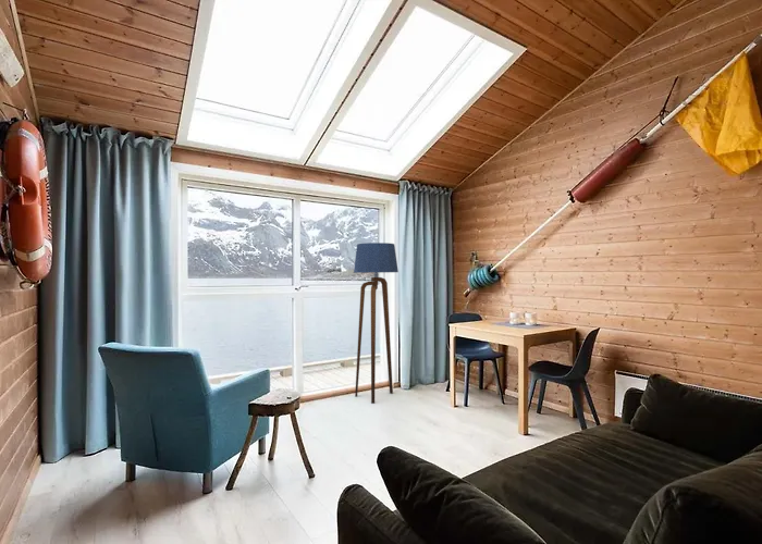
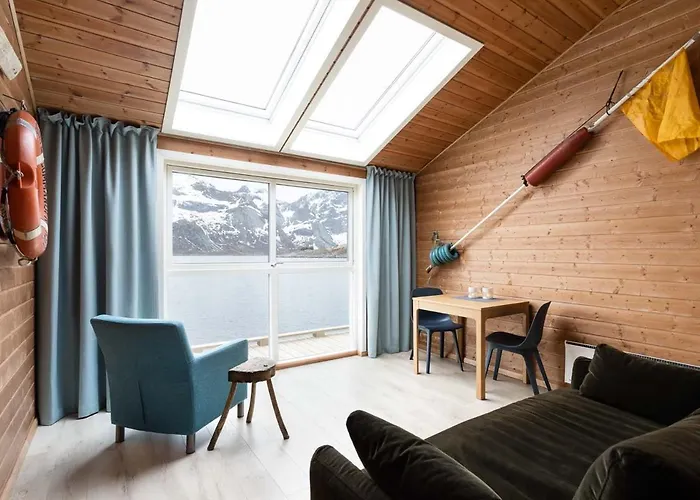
- floor lamp [353,242,400,405]
